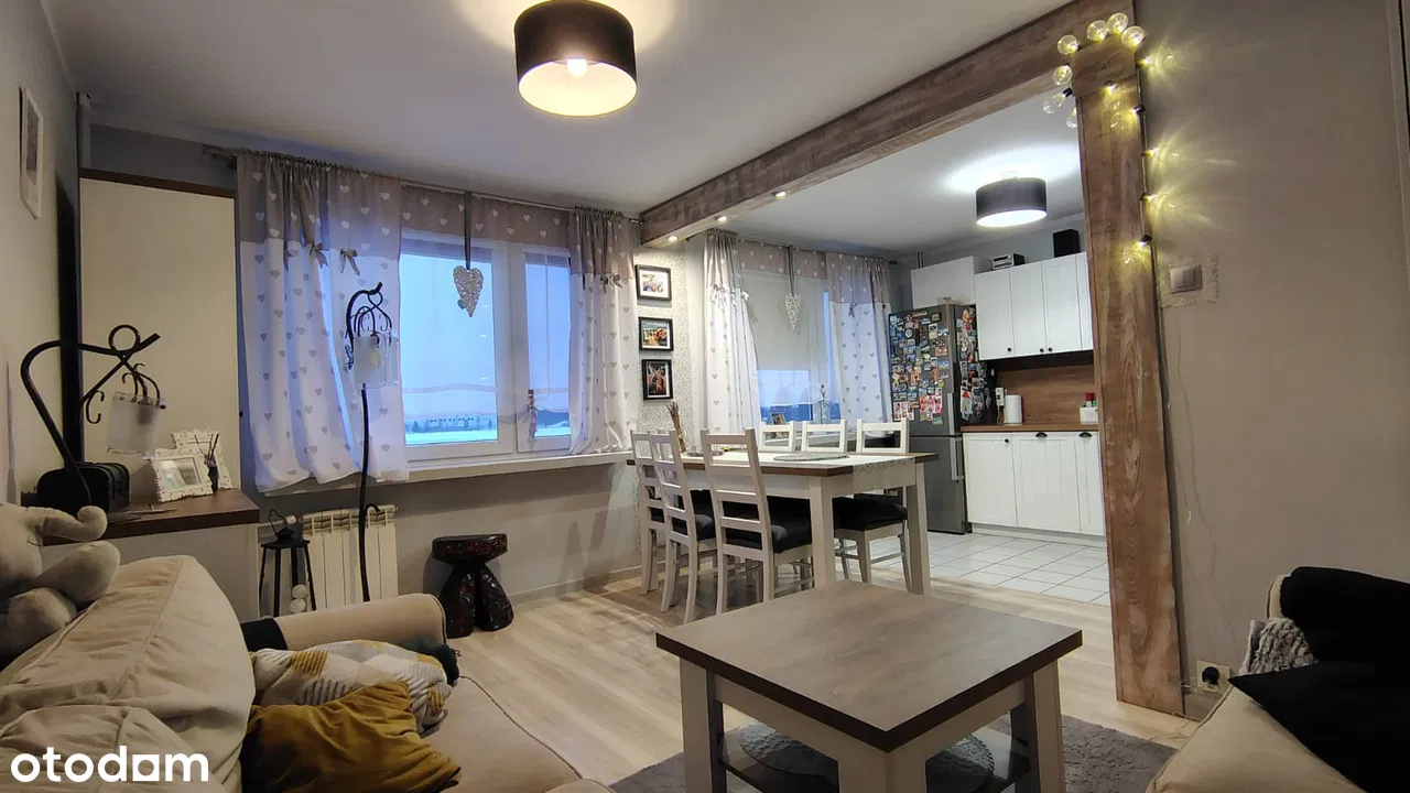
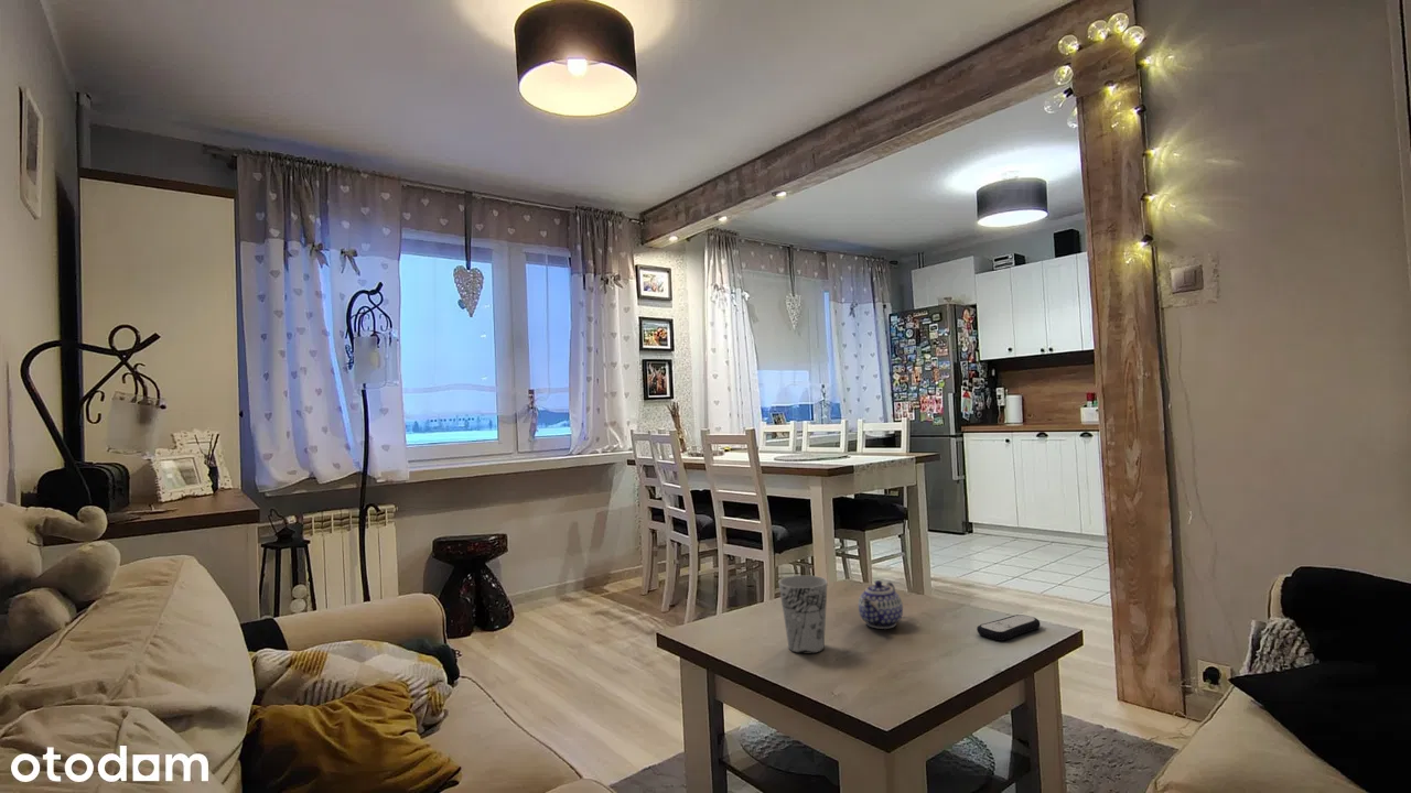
+ teapot [858,579,904,630]
+ cup [778,575,828,655]
+ remote control [976,613,1041,641]
